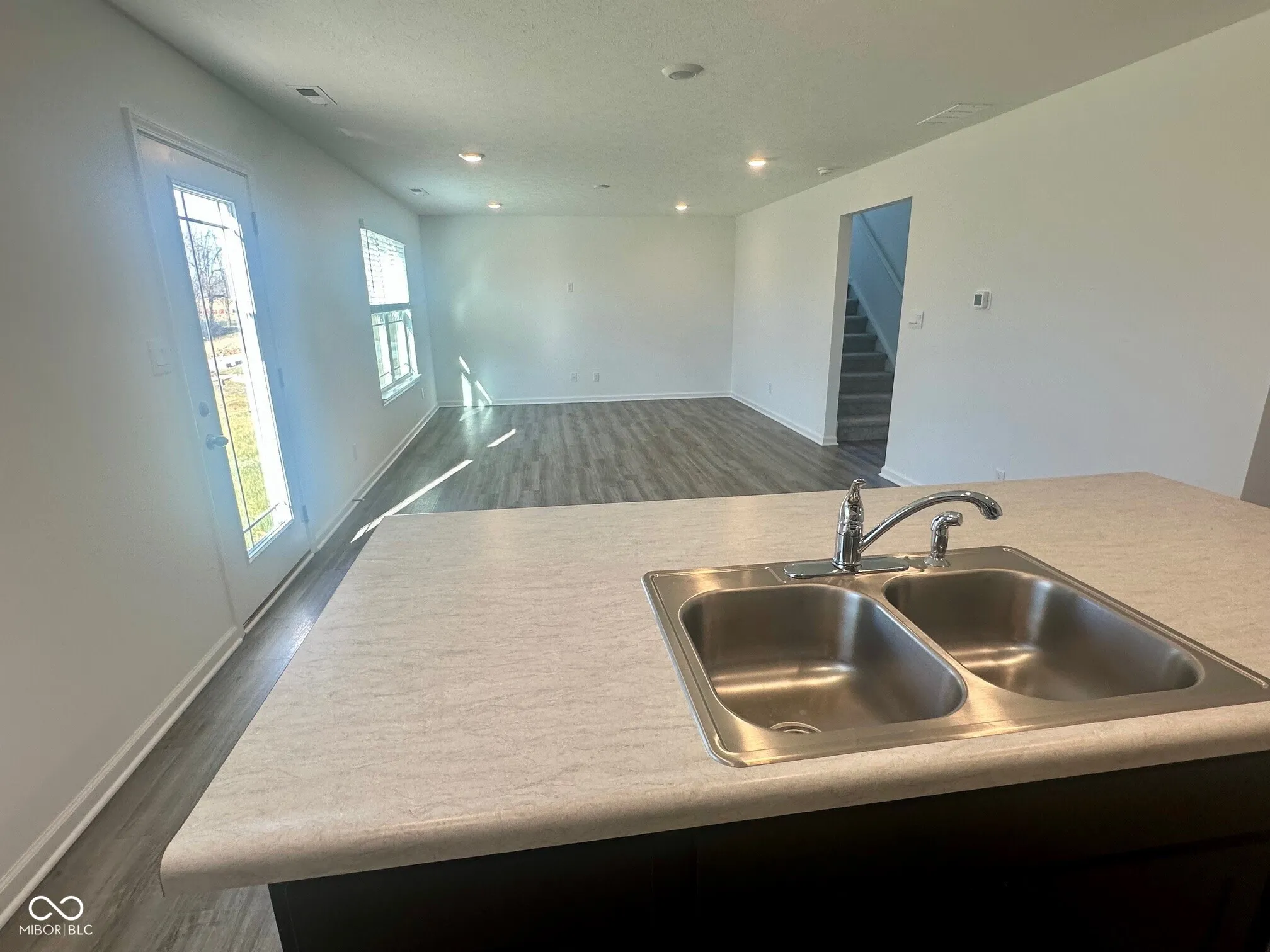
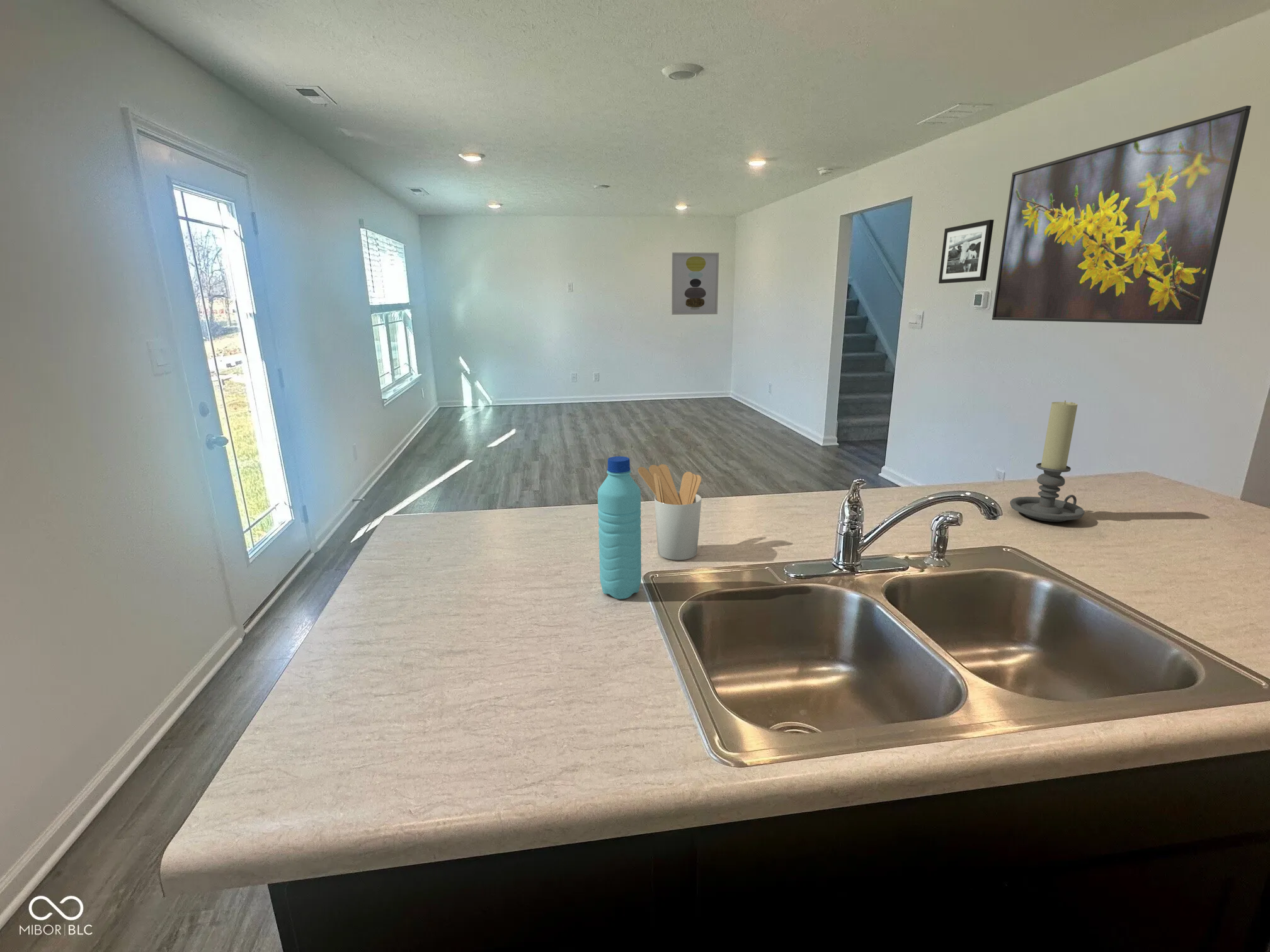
+ picture frame [938,219,995,284]
+ utensil holder [638,463,702,560]
+ wall art [671,252,719,315]
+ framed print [992,105,1252,325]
+ candle holder [1009,400,1085,523]
+ water bottle [597,456,642,599]
